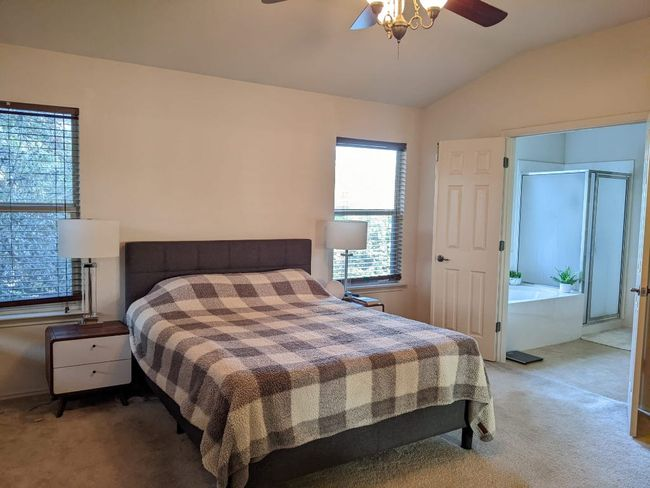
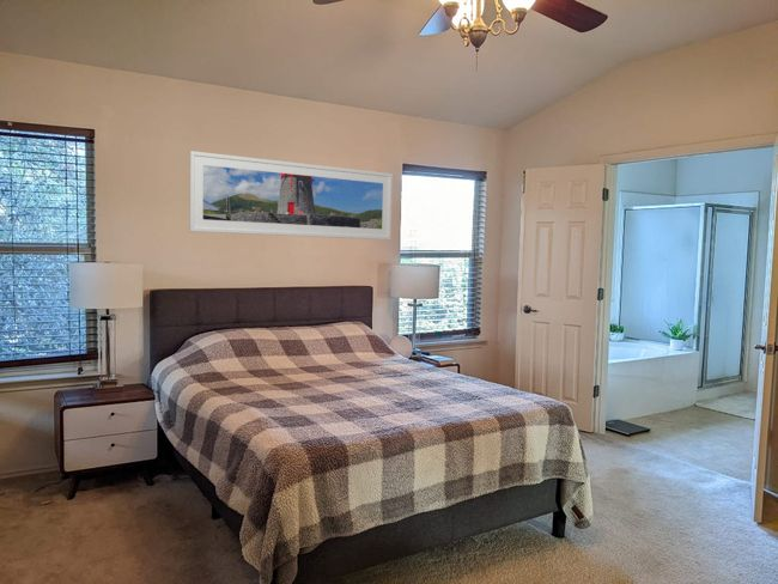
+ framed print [188,150,394,241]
